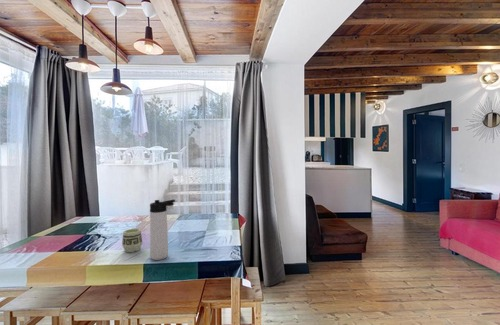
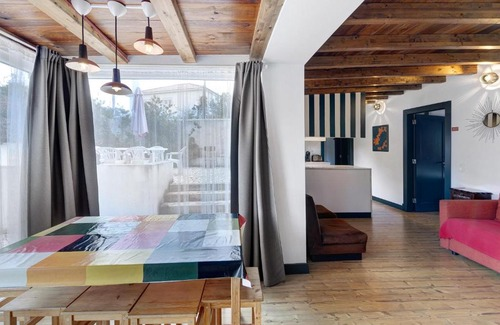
- thermos bottle [149,199,176,261]
- cup [121,228,143,253]
